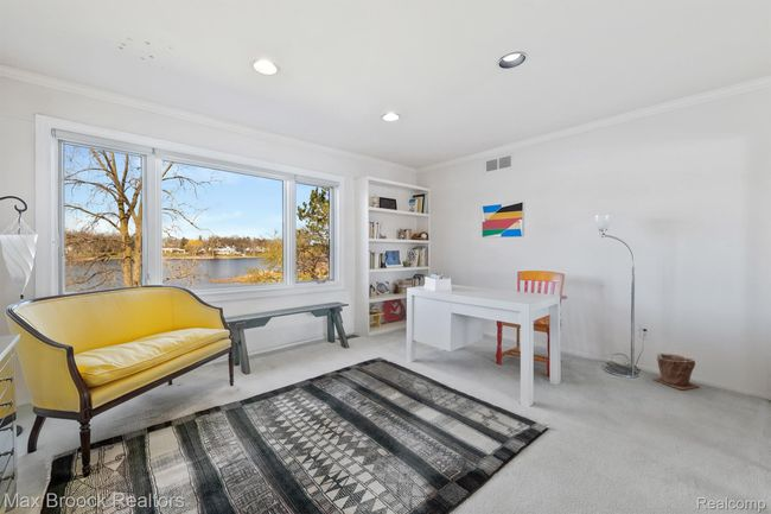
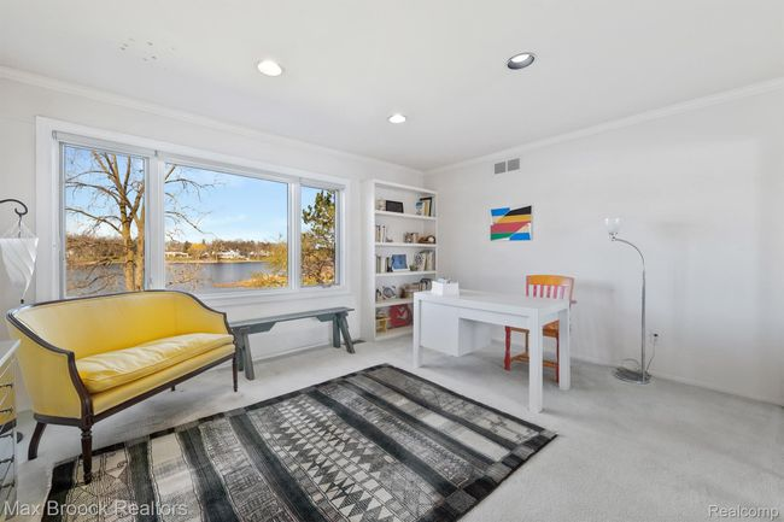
- plant pot [652,351,701,391]
